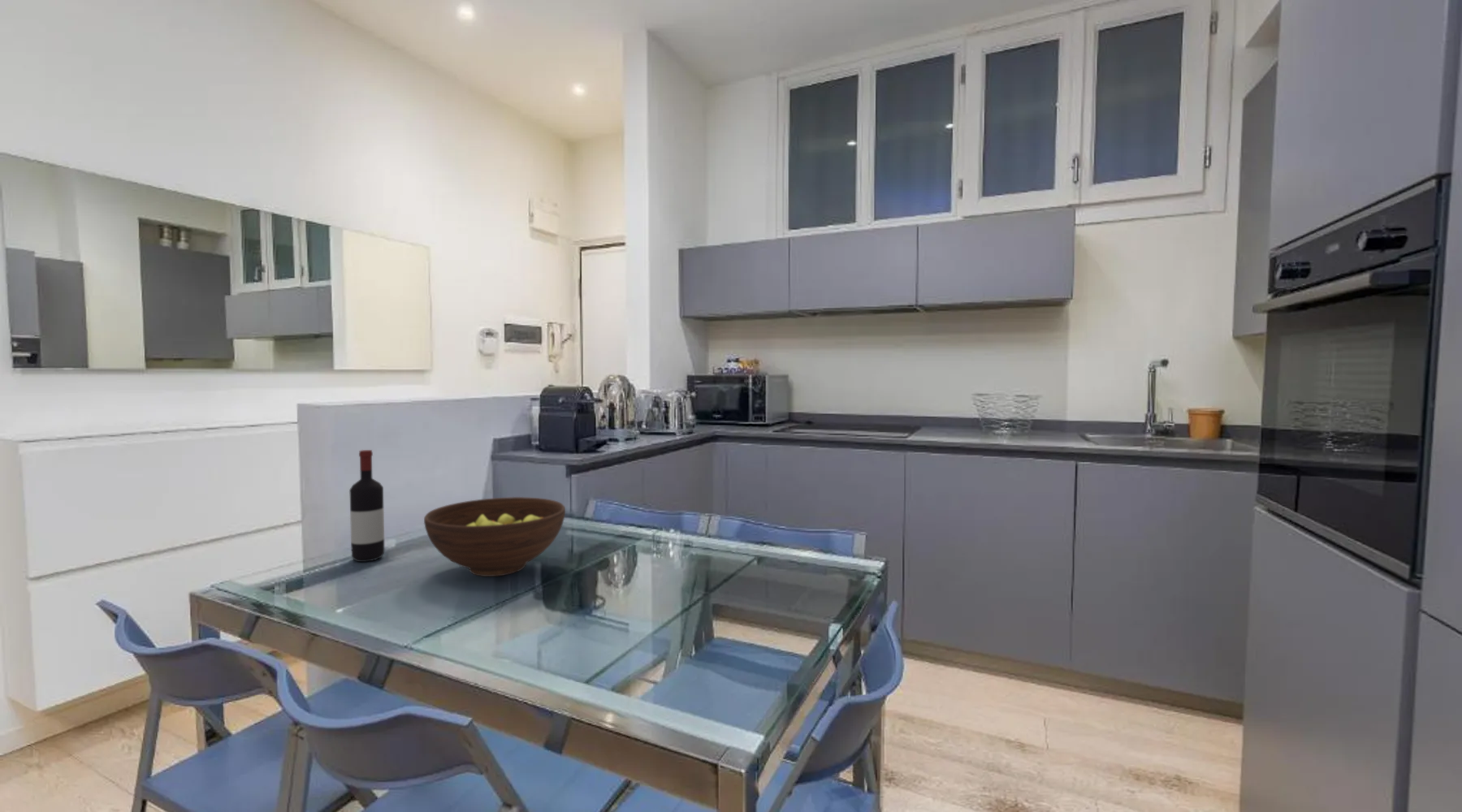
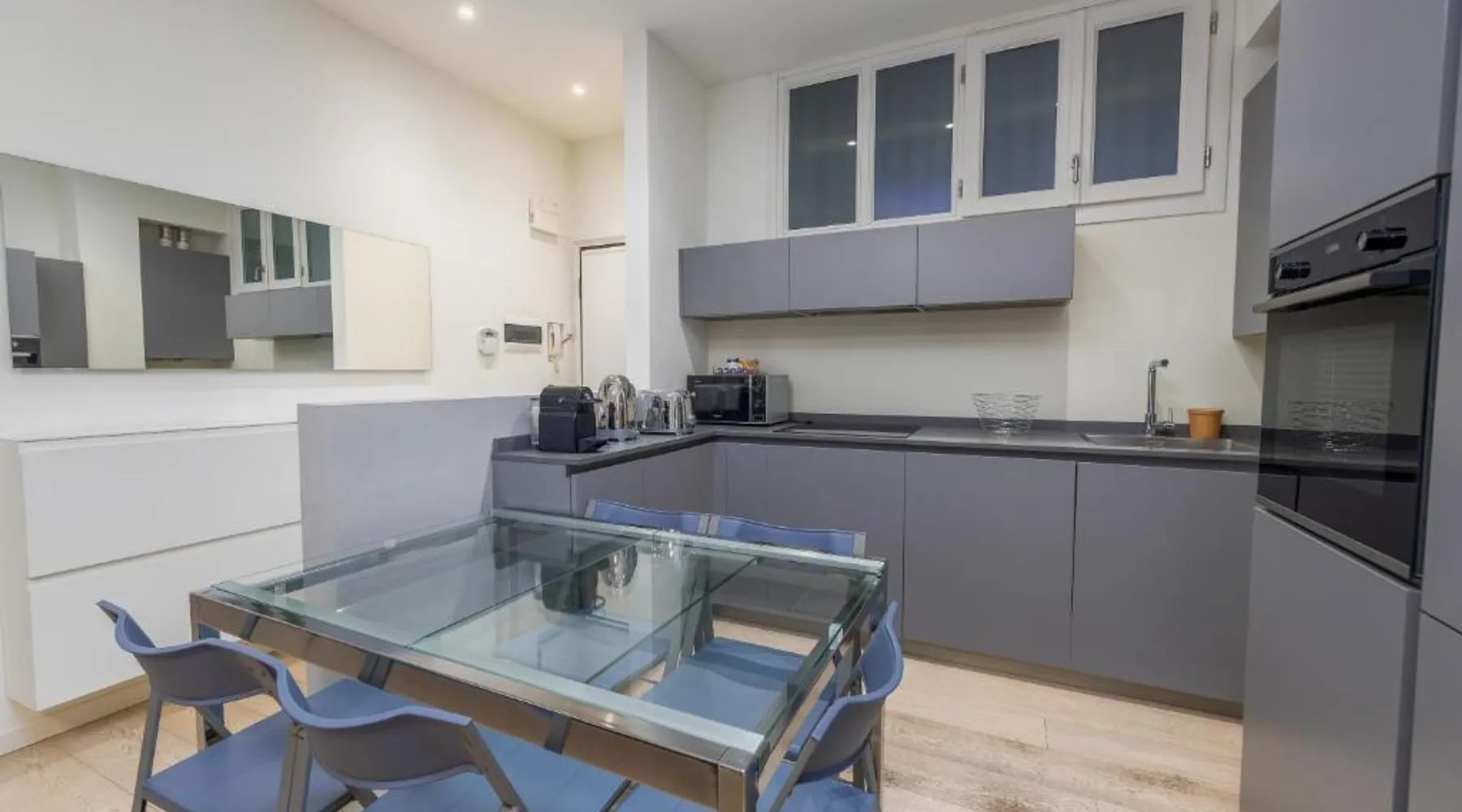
- wine bottle [348,449,385,563]
- fruit bowl [423,496,566,577]
